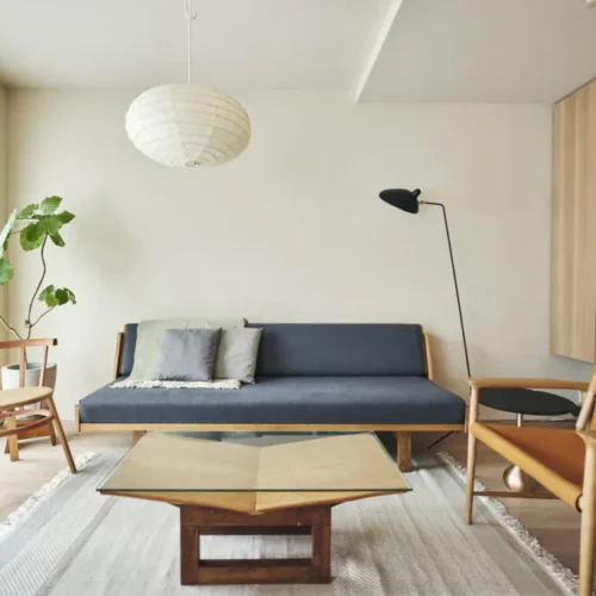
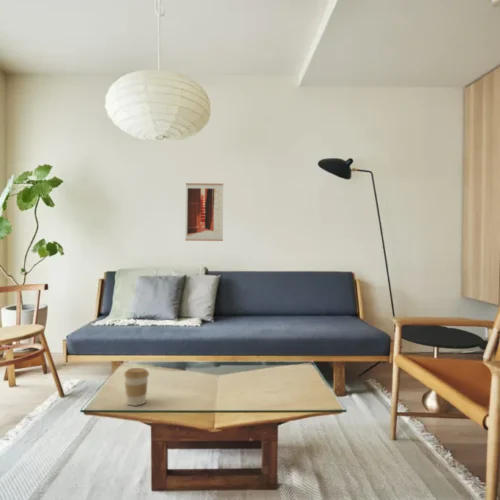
+ coffee cup [123,367,150,407]
+ wall art [184,182,224,242]
